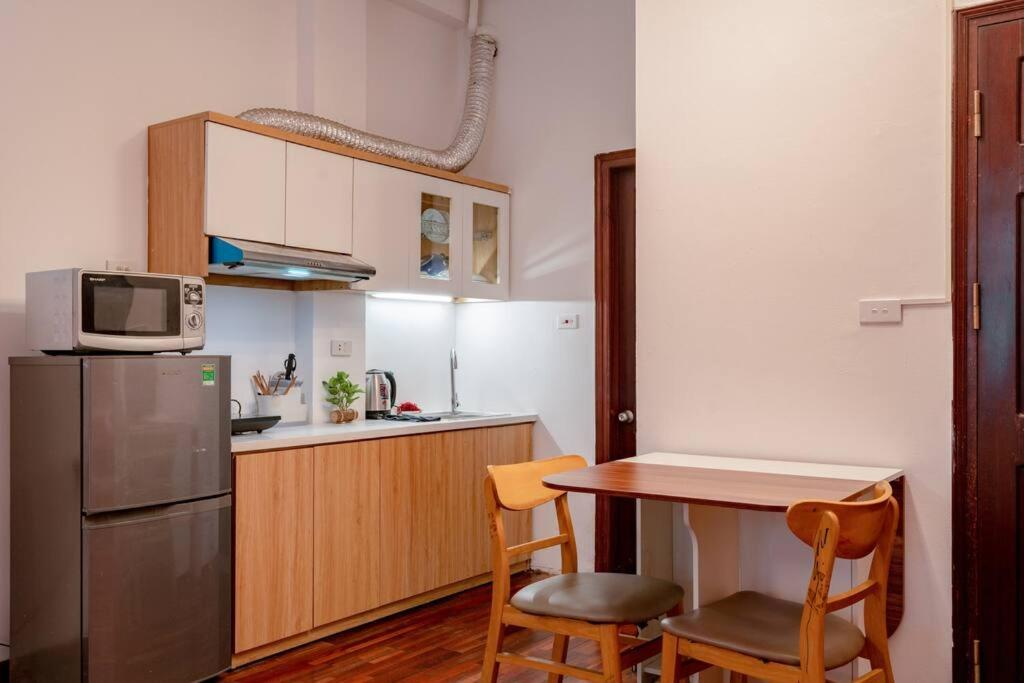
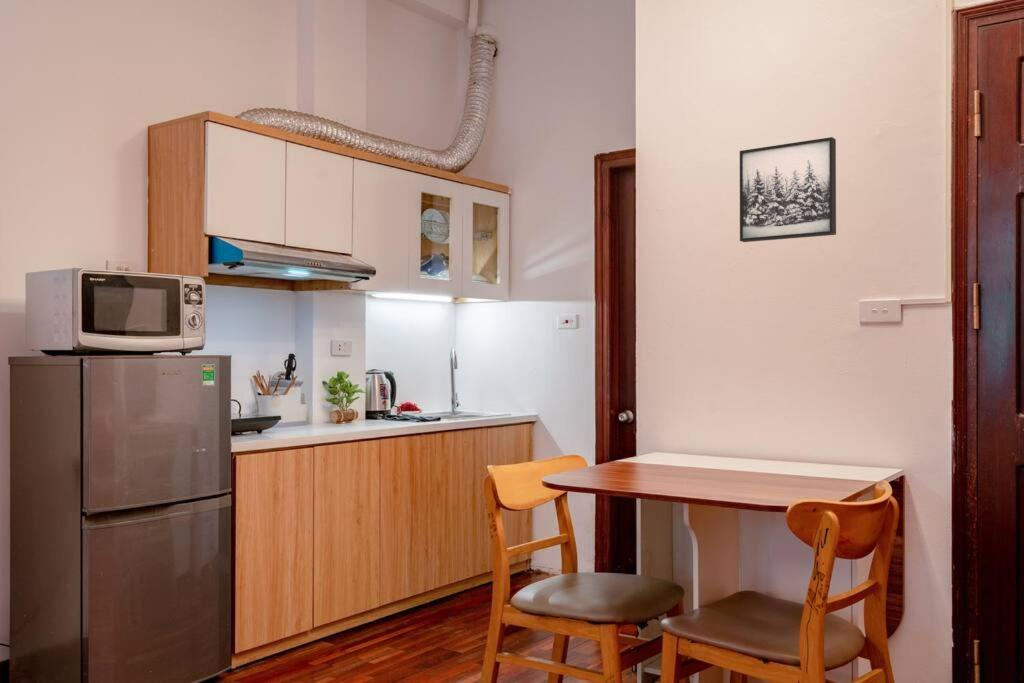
+ wall art [739,136,837,243]
